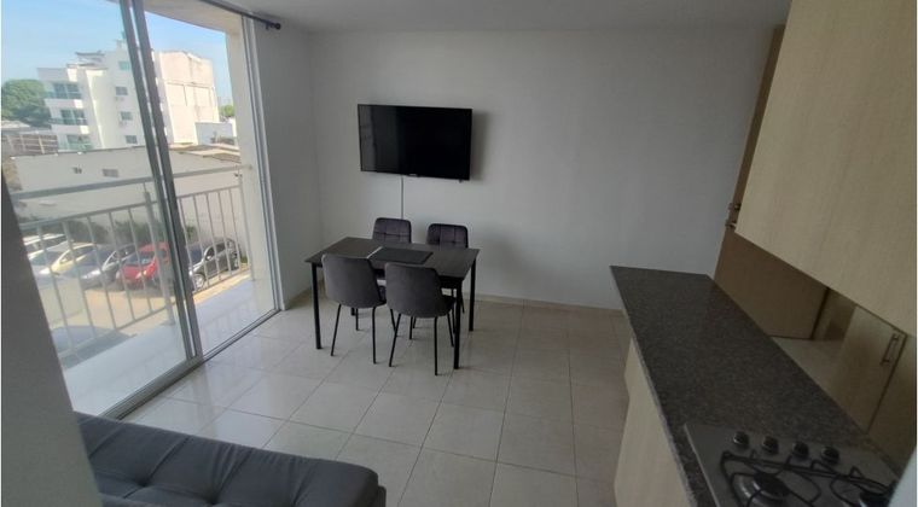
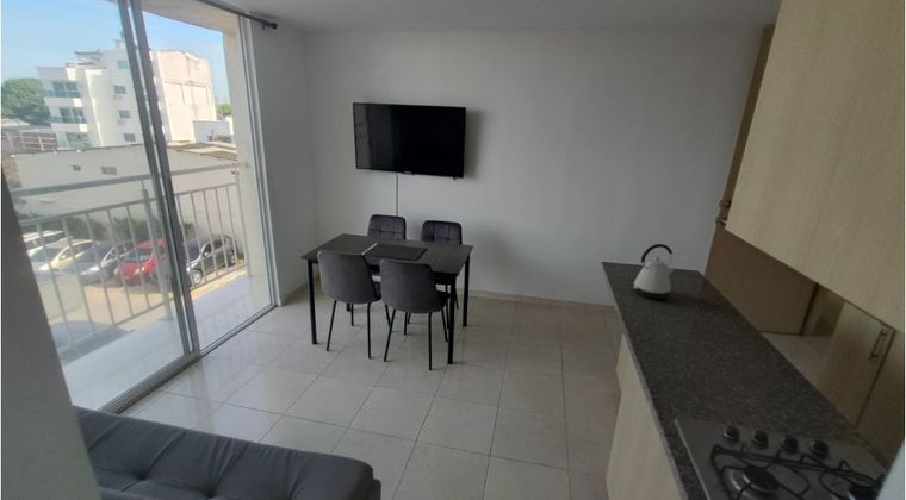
+ kettle [633,243,676,300]
